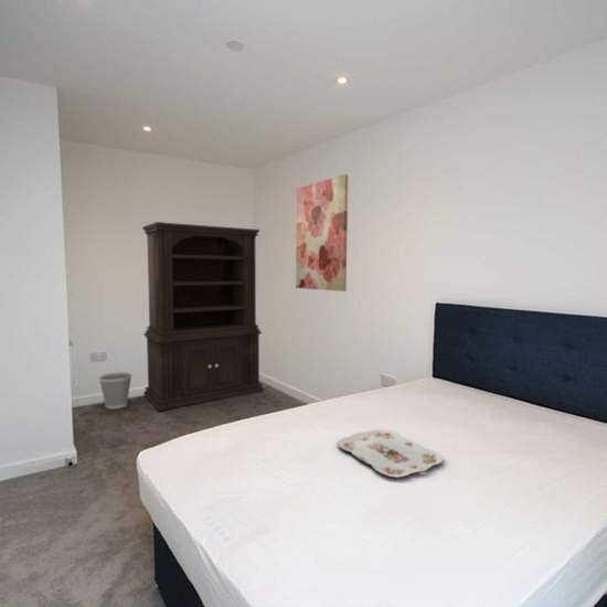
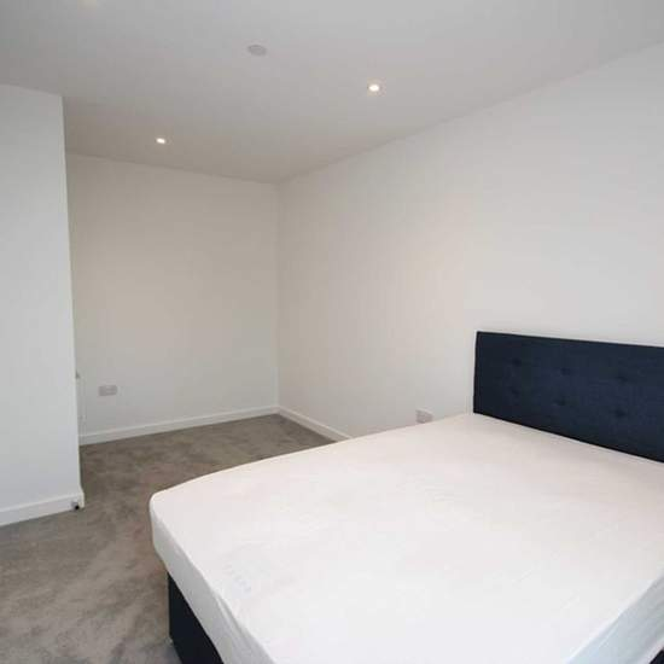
- wastebasket [97,371,134,409]
- serving tray [337,428,444,479]
- hutch [141,221,265,413]
- wall art [295,173,349,292]
